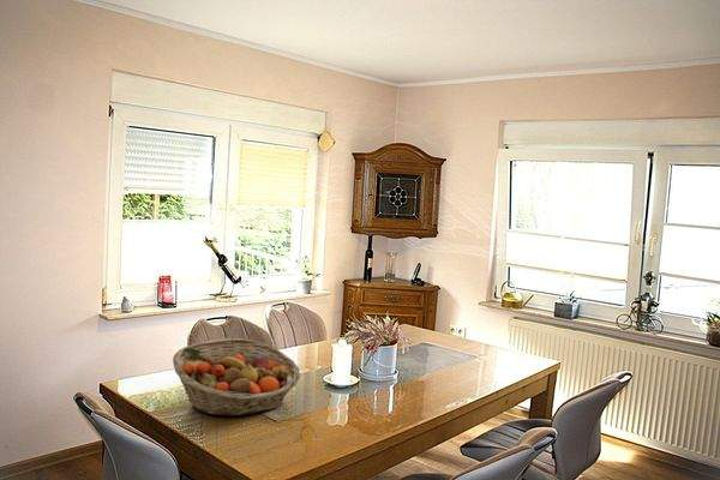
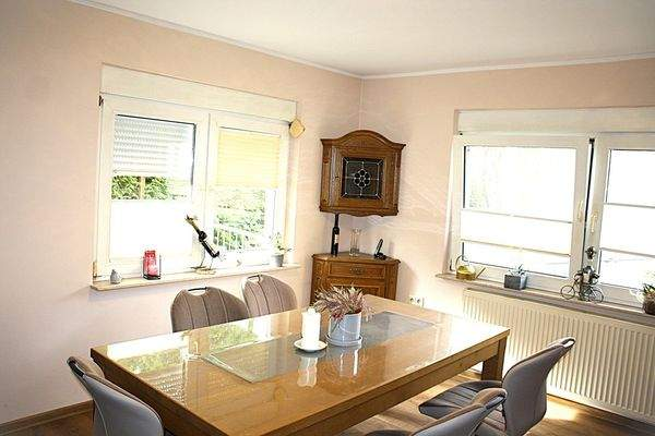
- fruit basket [172,337,301,418]
